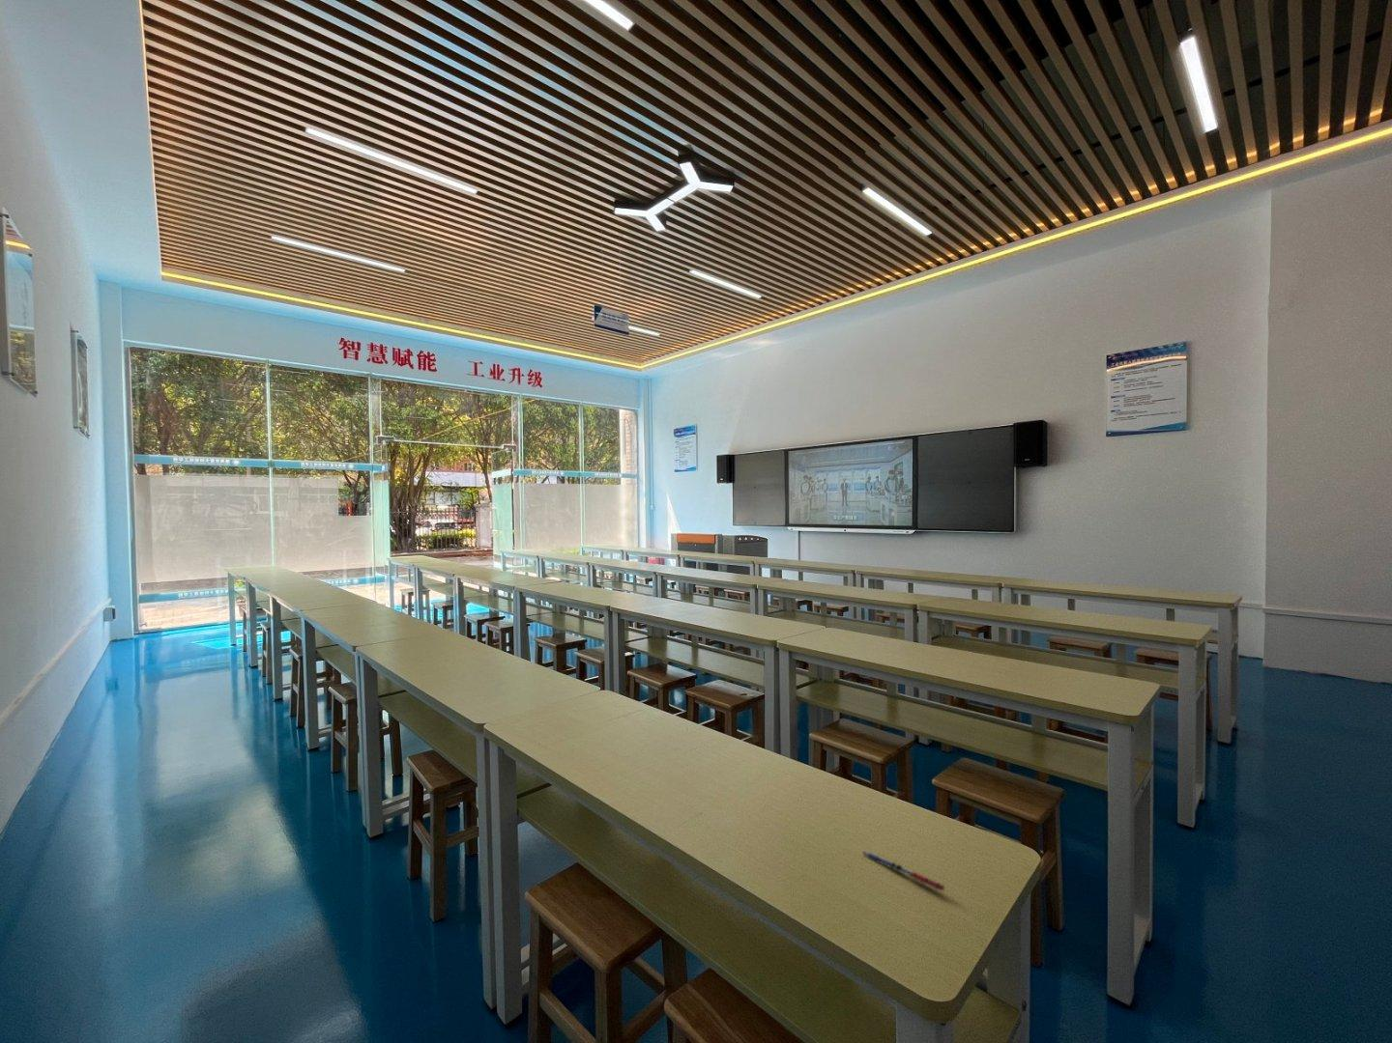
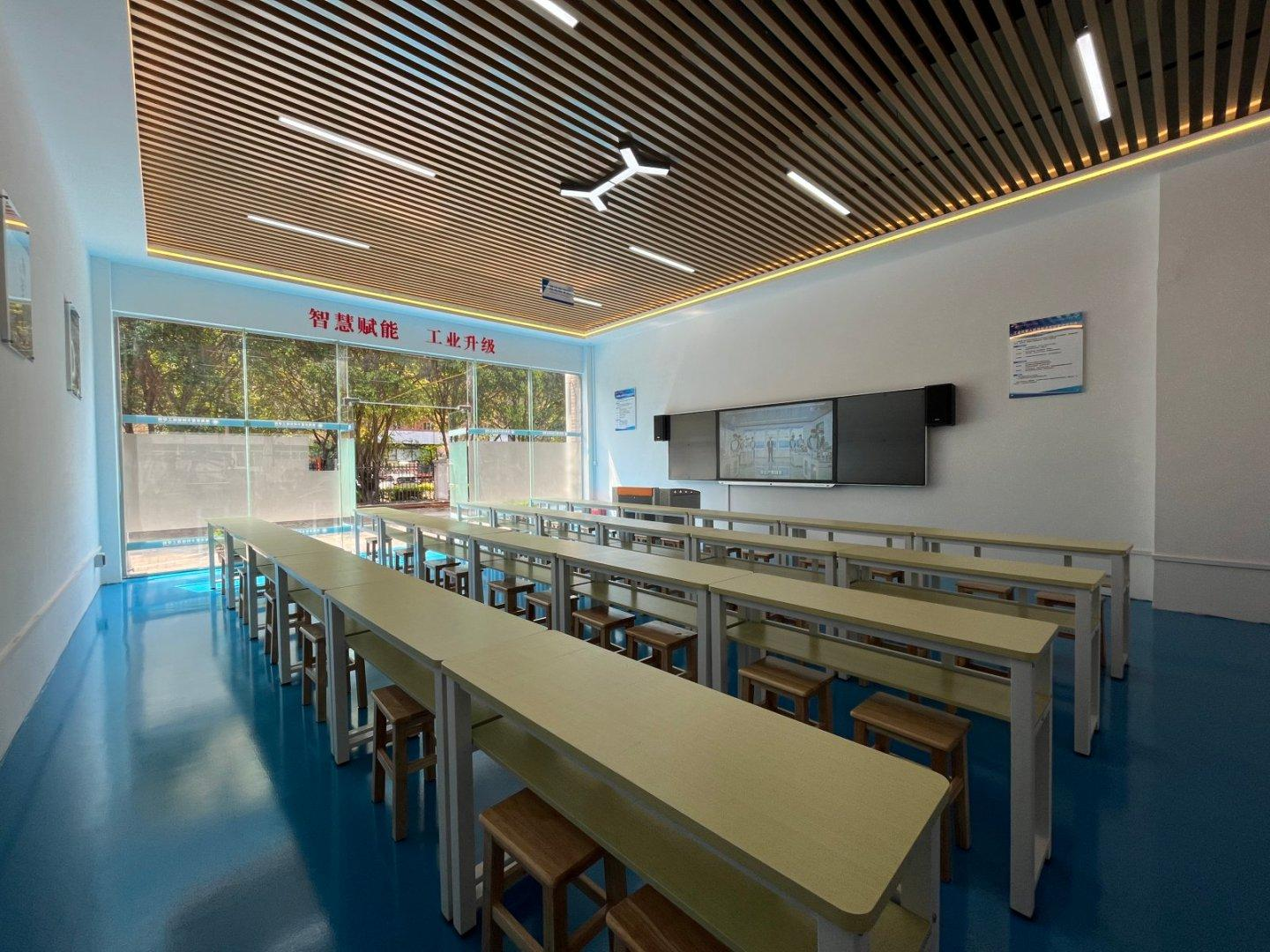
- pen [862,850,946,892]
